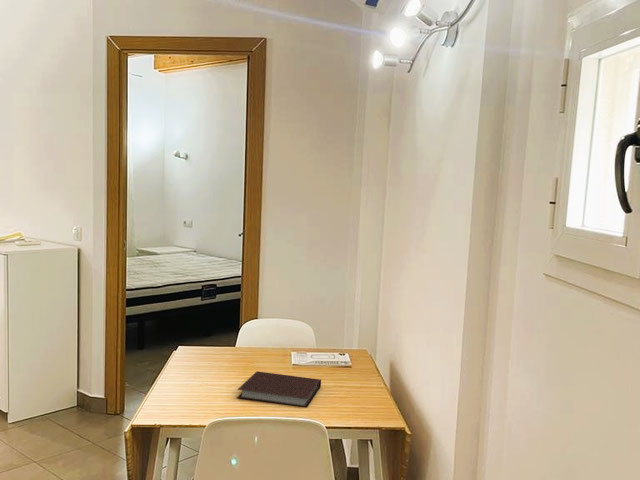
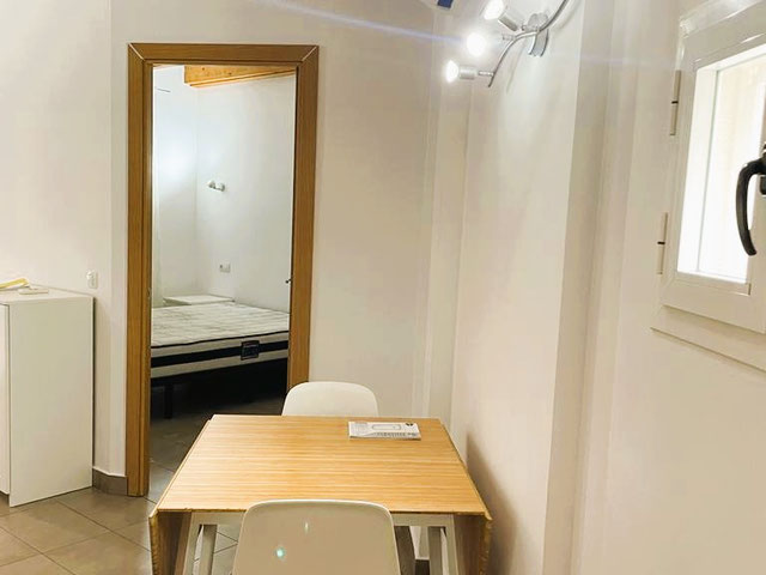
- notebook [237,371,322,408]
